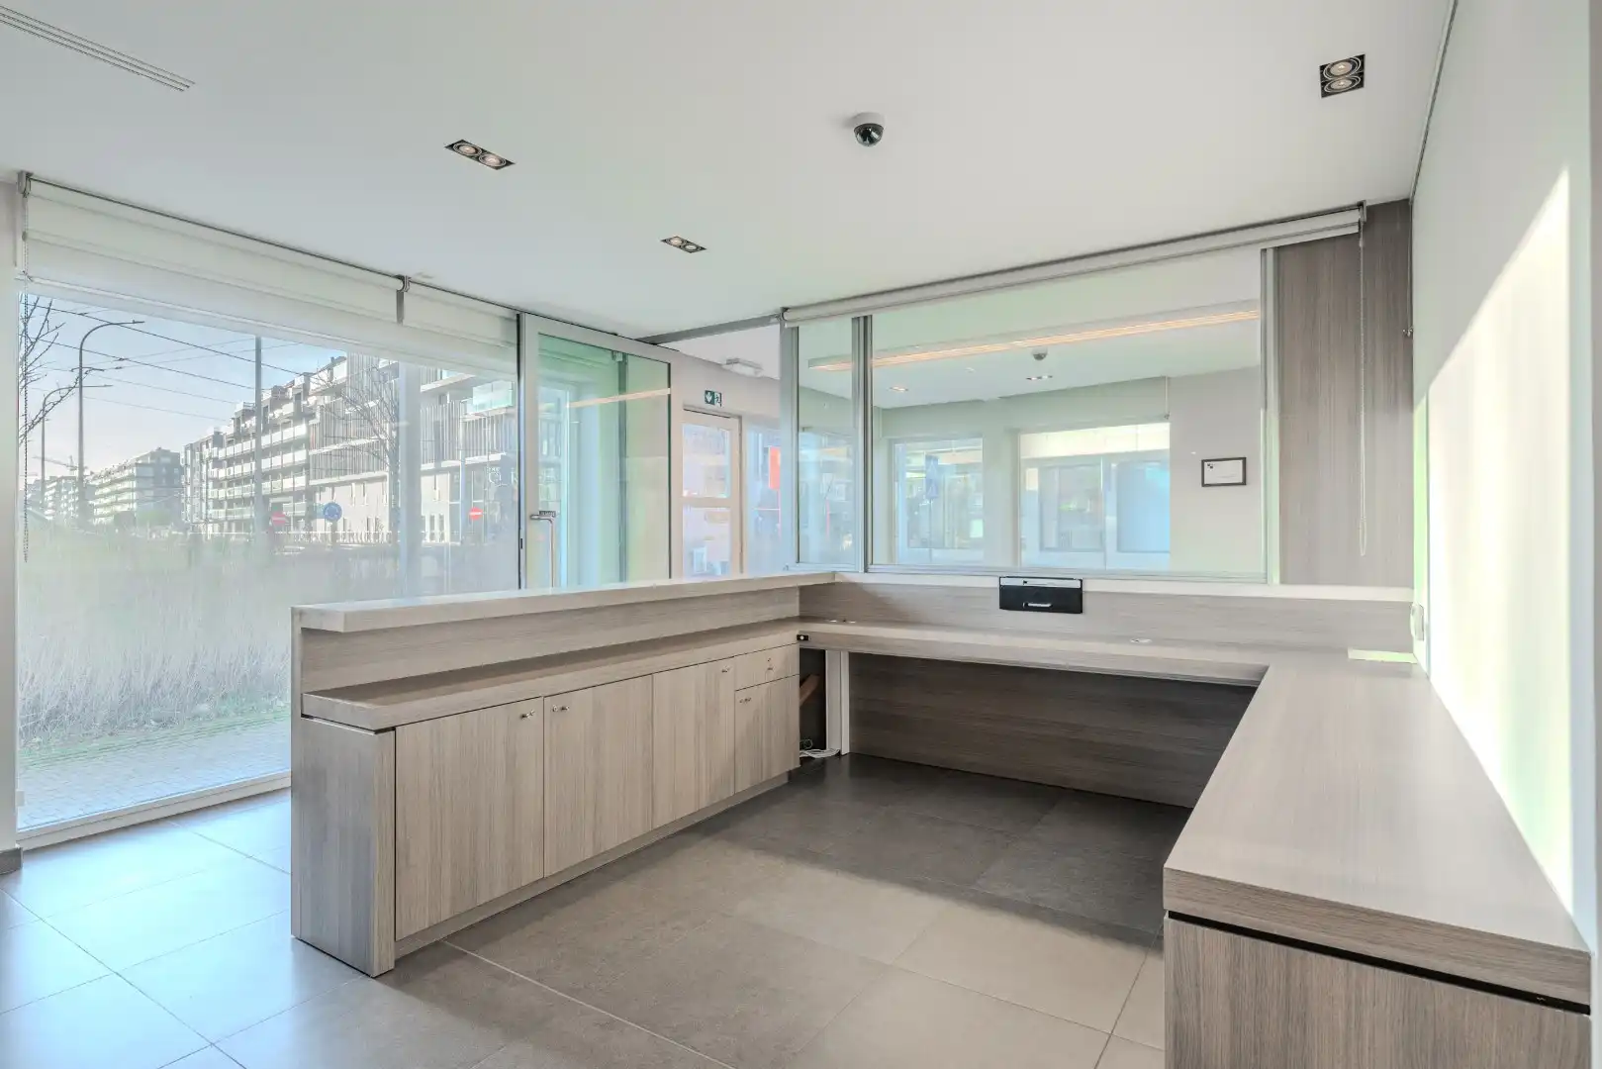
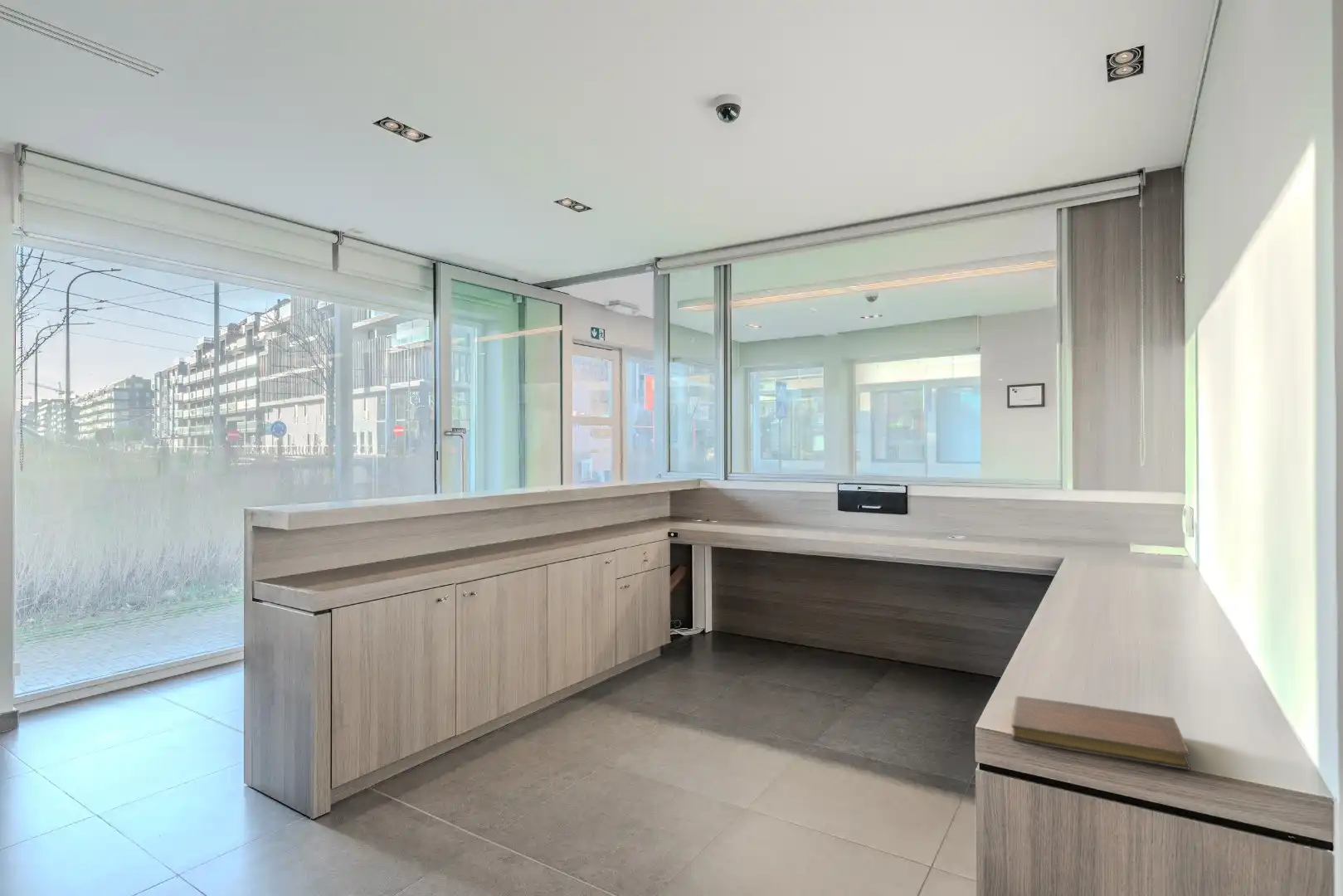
+ notebook [1010,695,1191,771]
